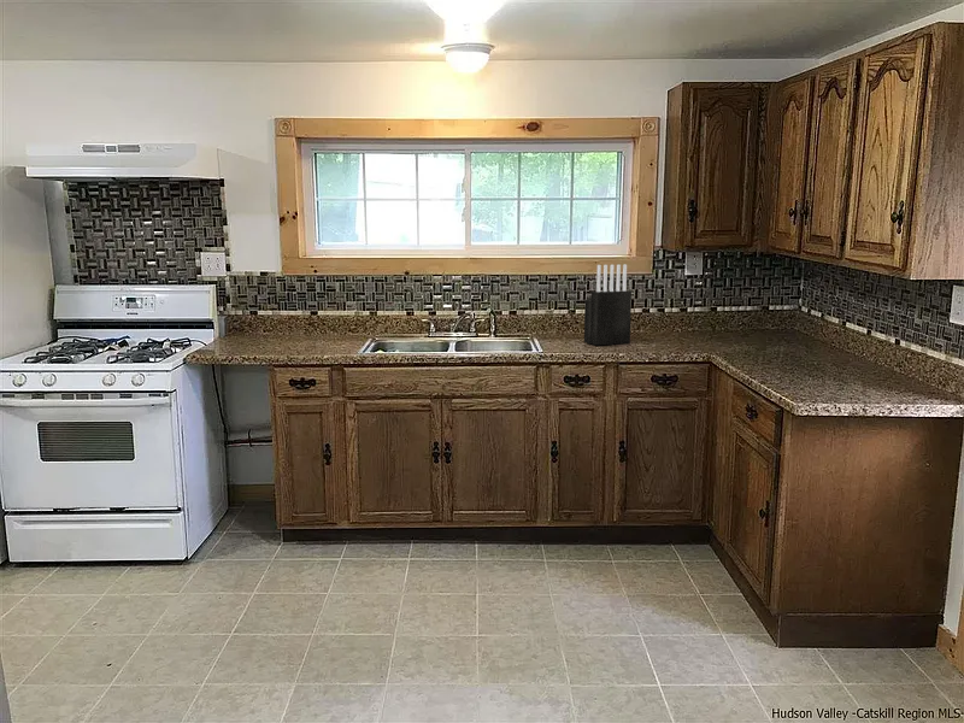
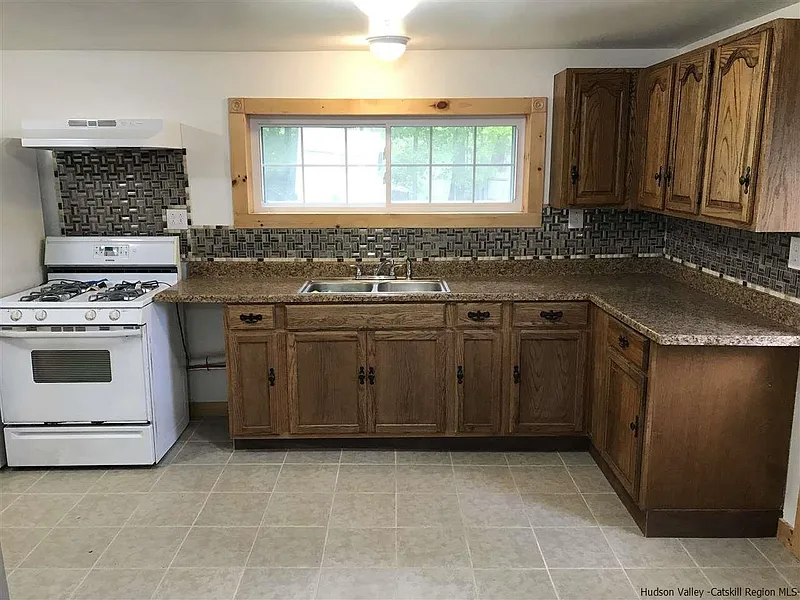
- knife block [583,264,633,346]
